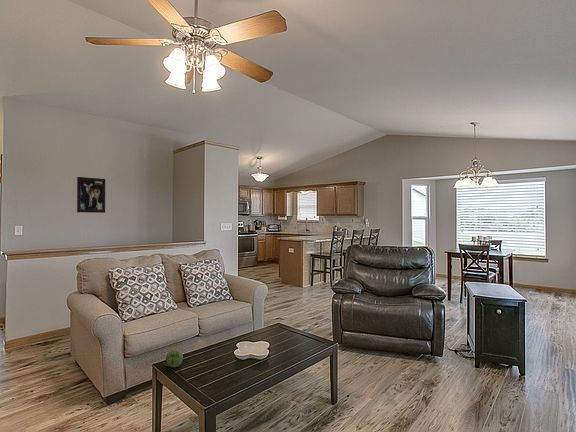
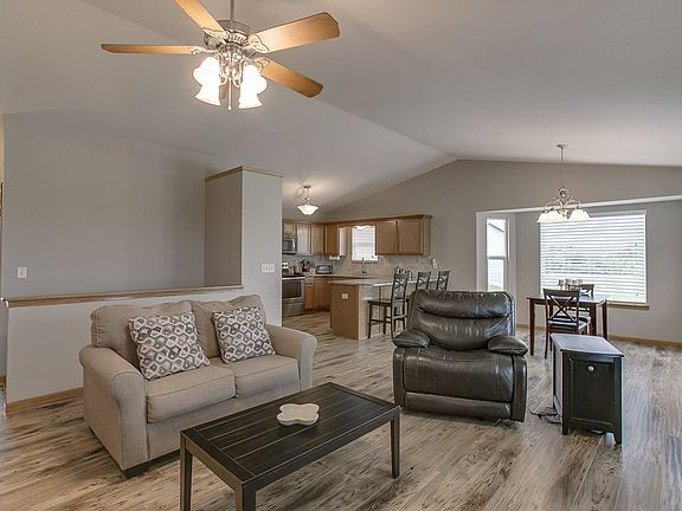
- wall art [76,176,106,214]
- decorative ball [165,348,184,368]
